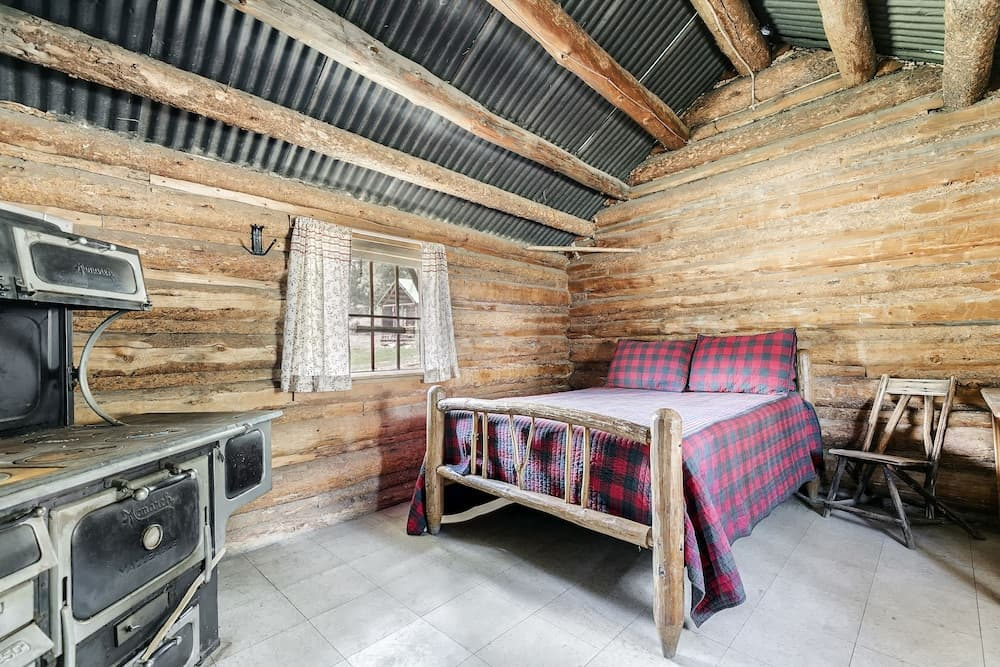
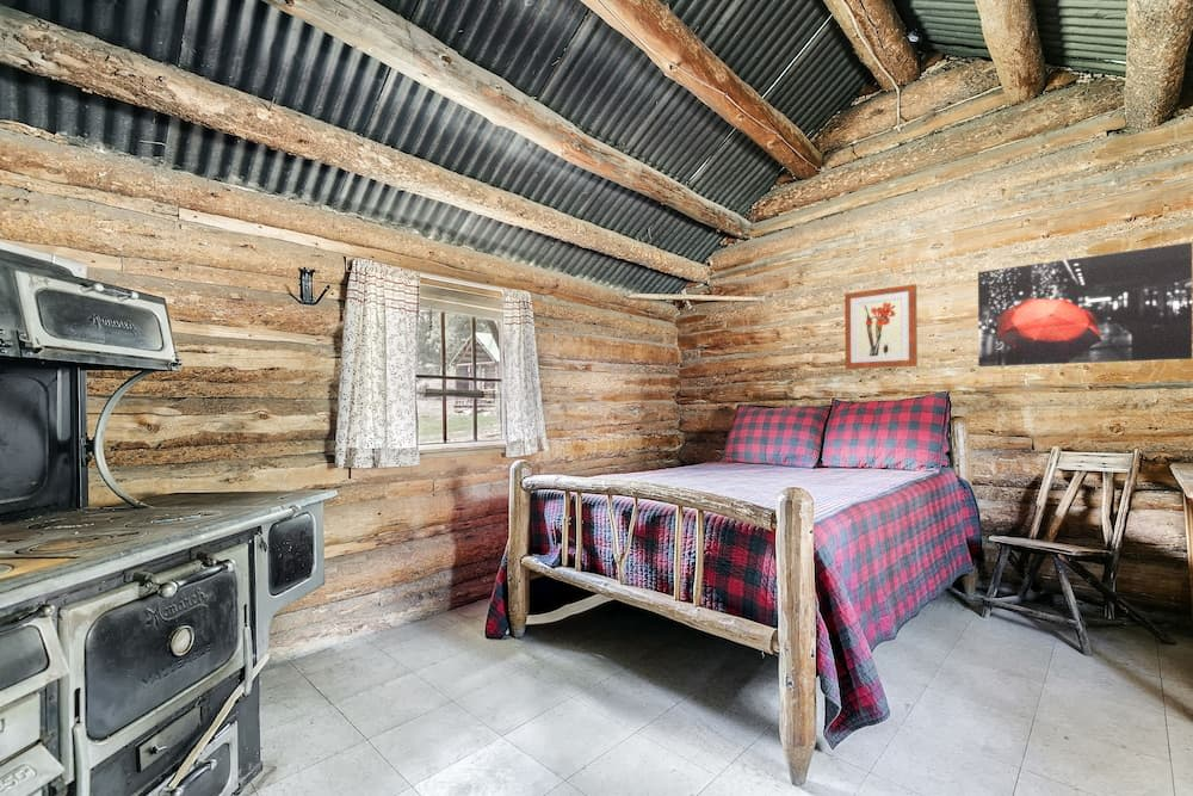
+ wall art [977,241,1193,368]
+ wall art [843,283,919,370]
